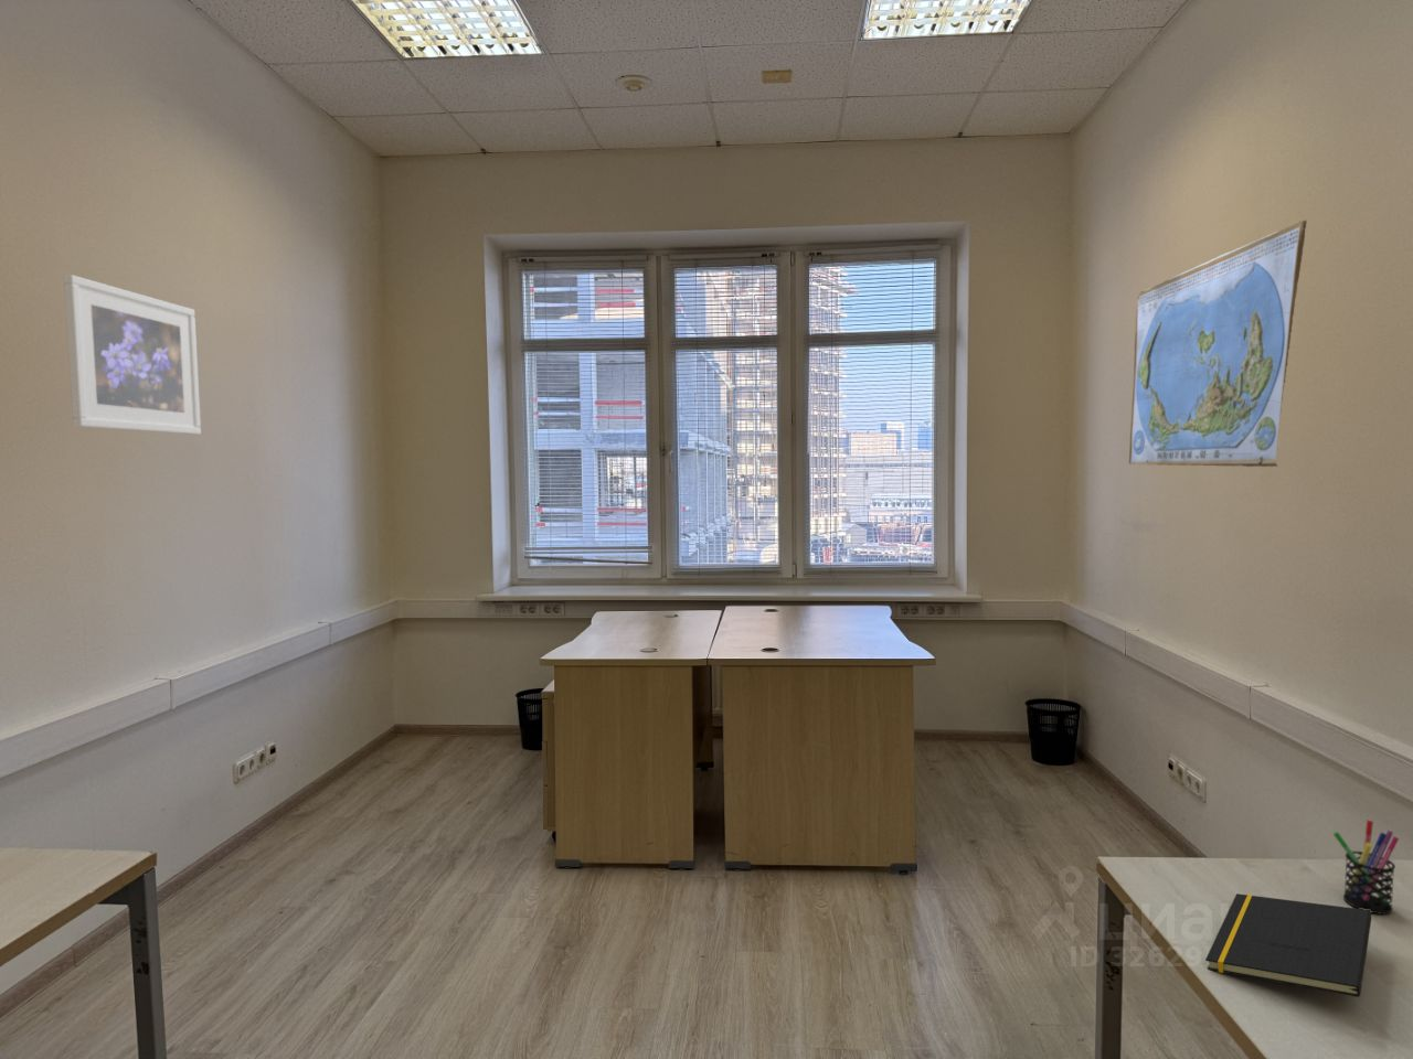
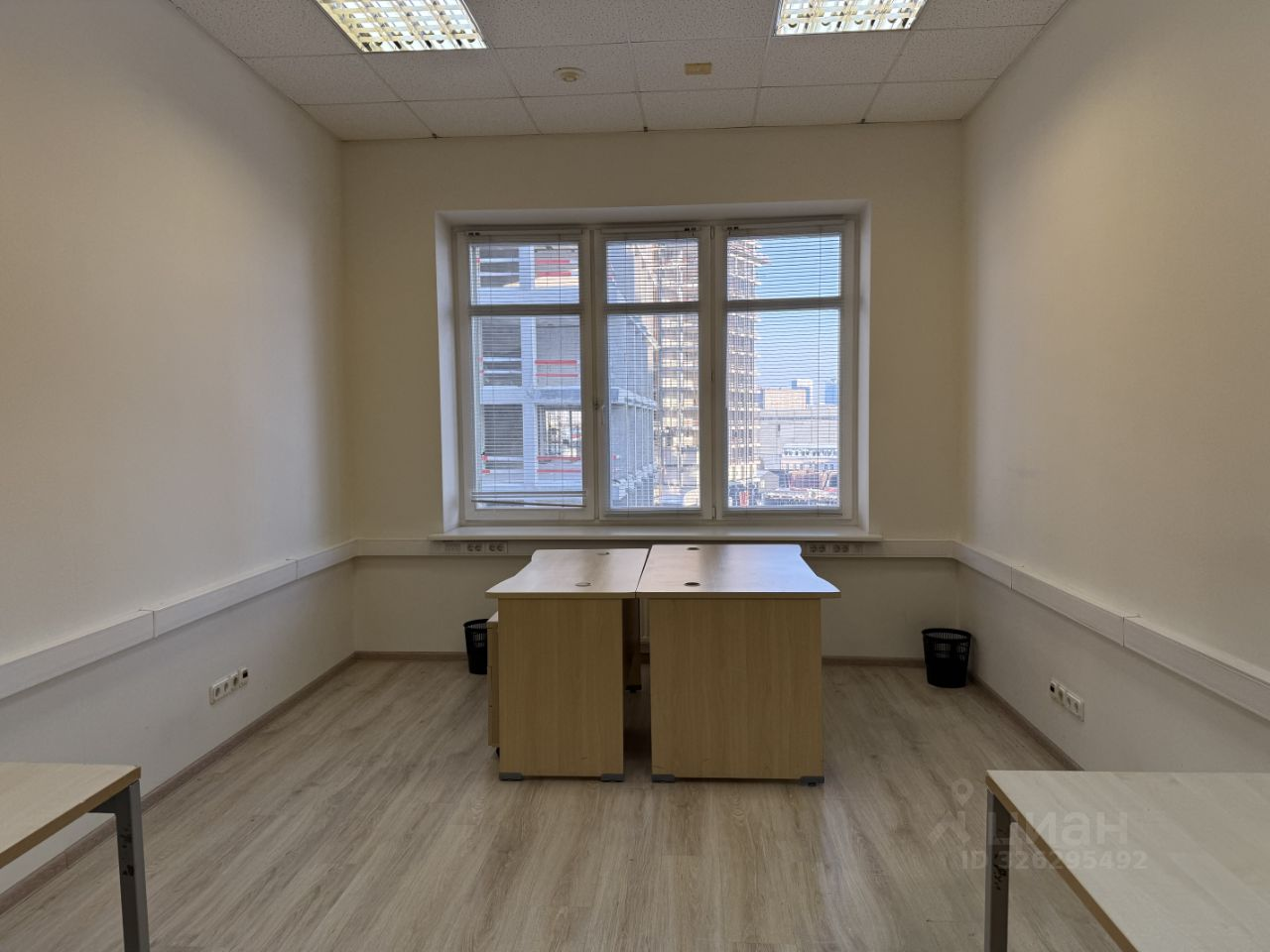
- pen holder [1333,819,1400,916]
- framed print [63,274,202,436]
- notepad [1204,892,1372,998]
- world map [1128,218,1308,467]
